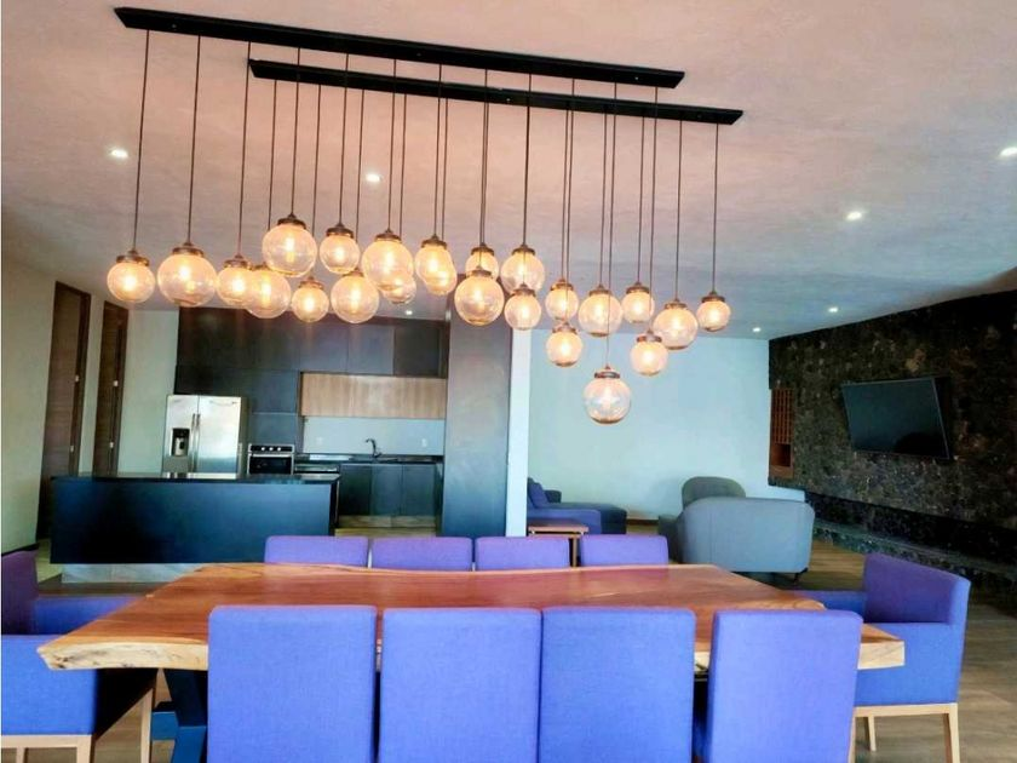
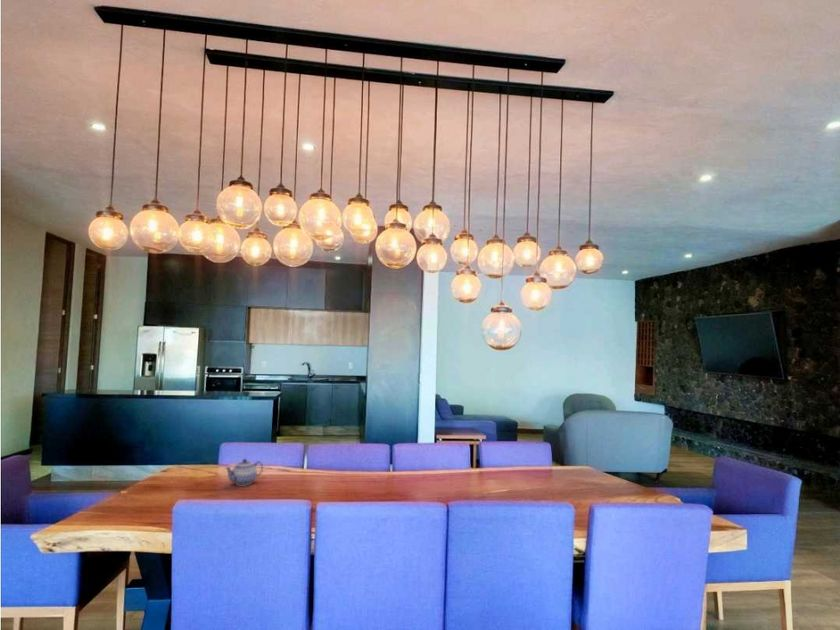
+ teapot [224,458,264,486]
